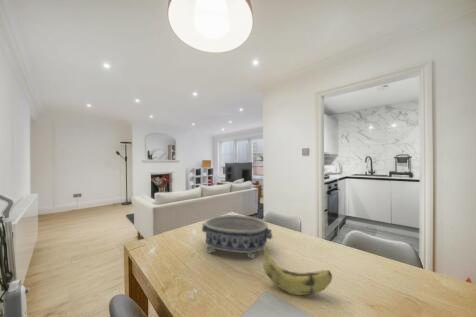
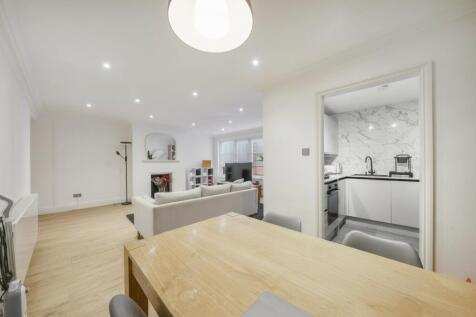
- banana [262,246,333,296]
- decorative bowl [201,214,274,260]
